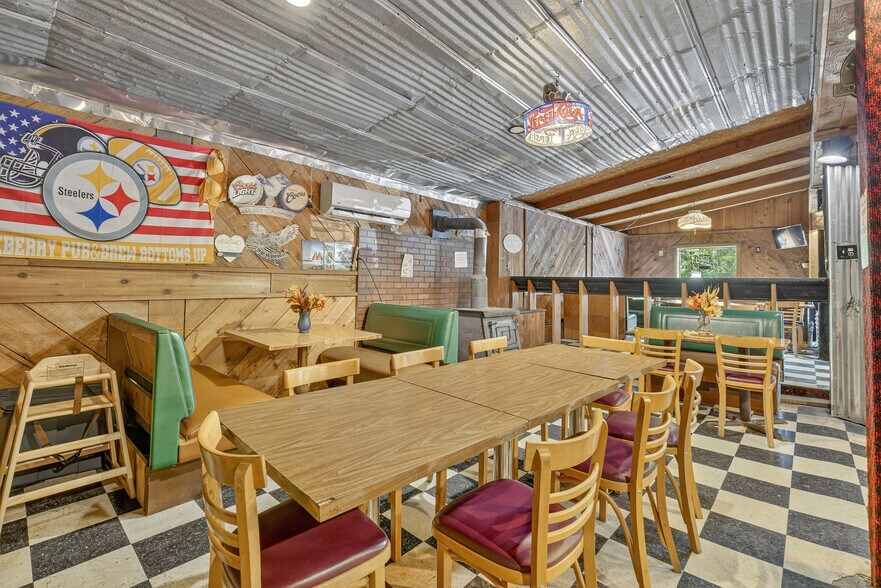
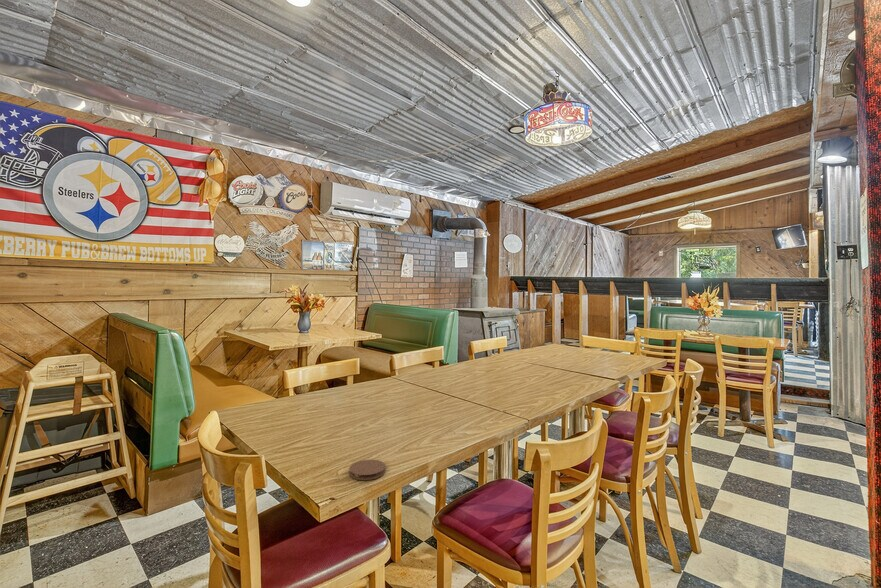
+ coaster [348,459,387,481]
